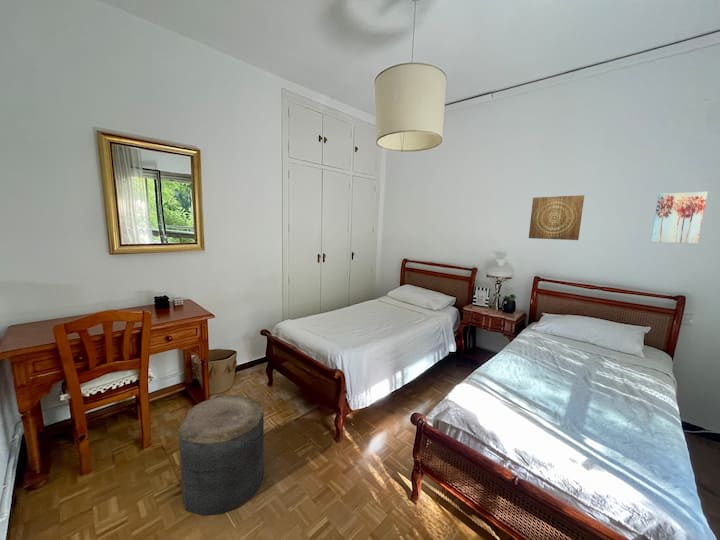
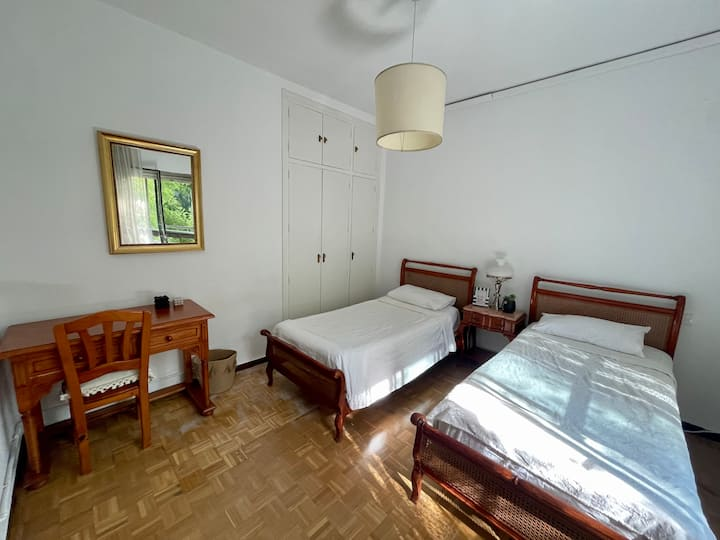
- wall art [650,191,709,245]
- stool [178,395,265,516]
- wall art [528,194,585,241]
